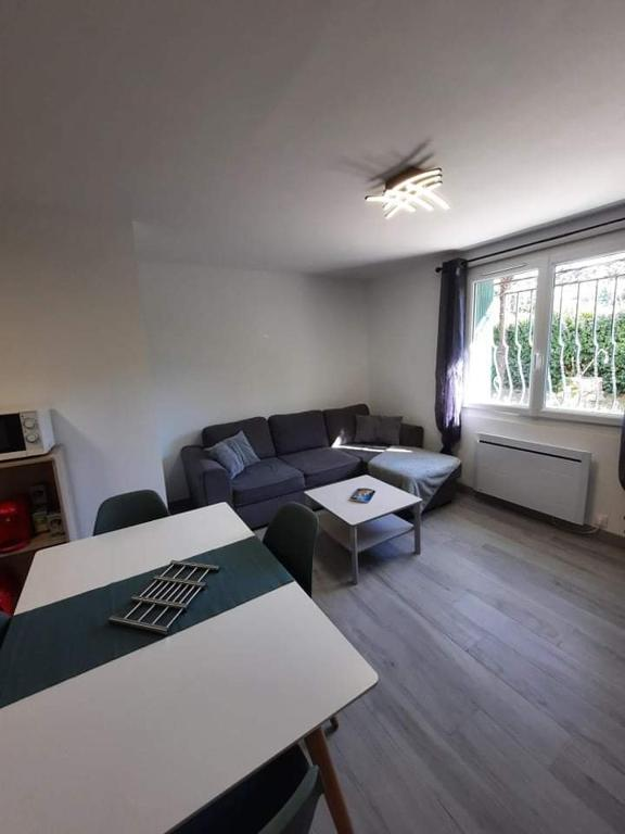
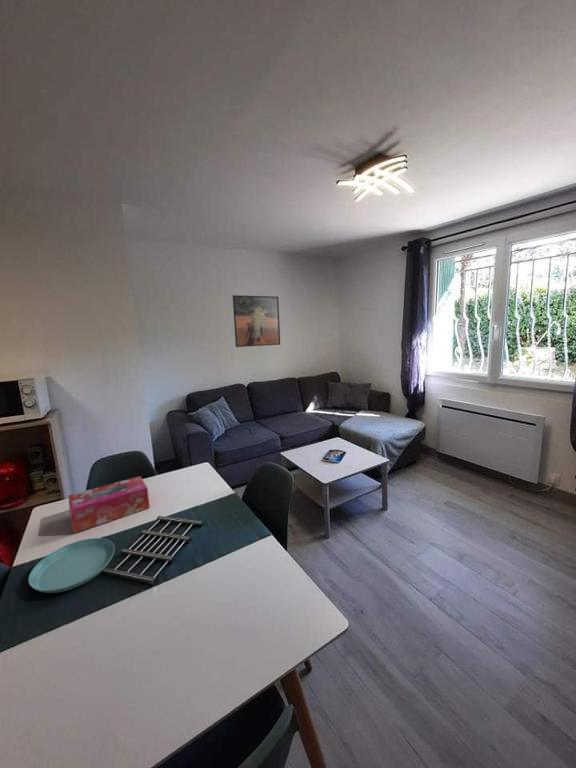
+ saucer [27,537,116,594]
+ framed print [232,294,281,348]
+ tissue box [68,475,151,534]
